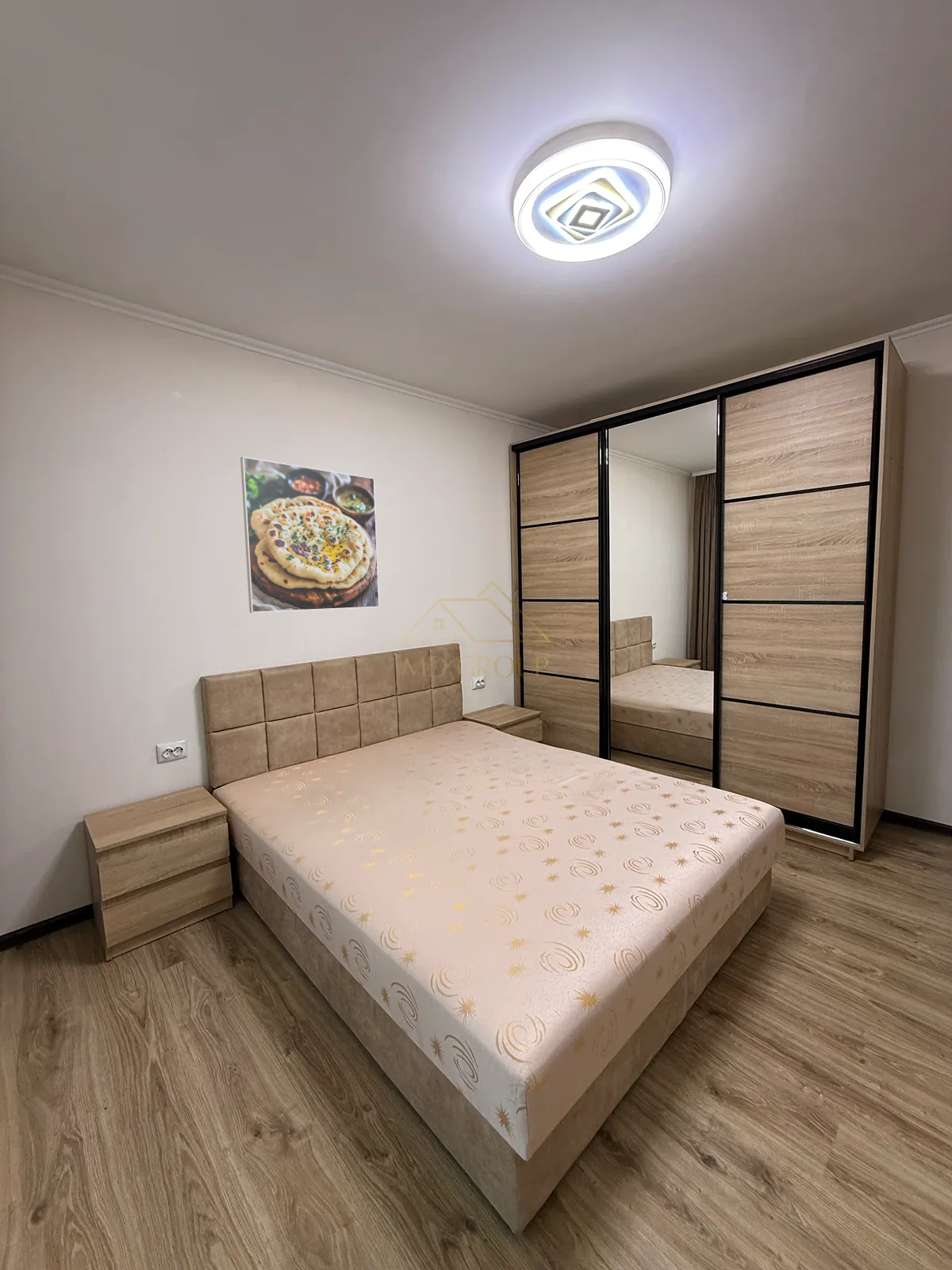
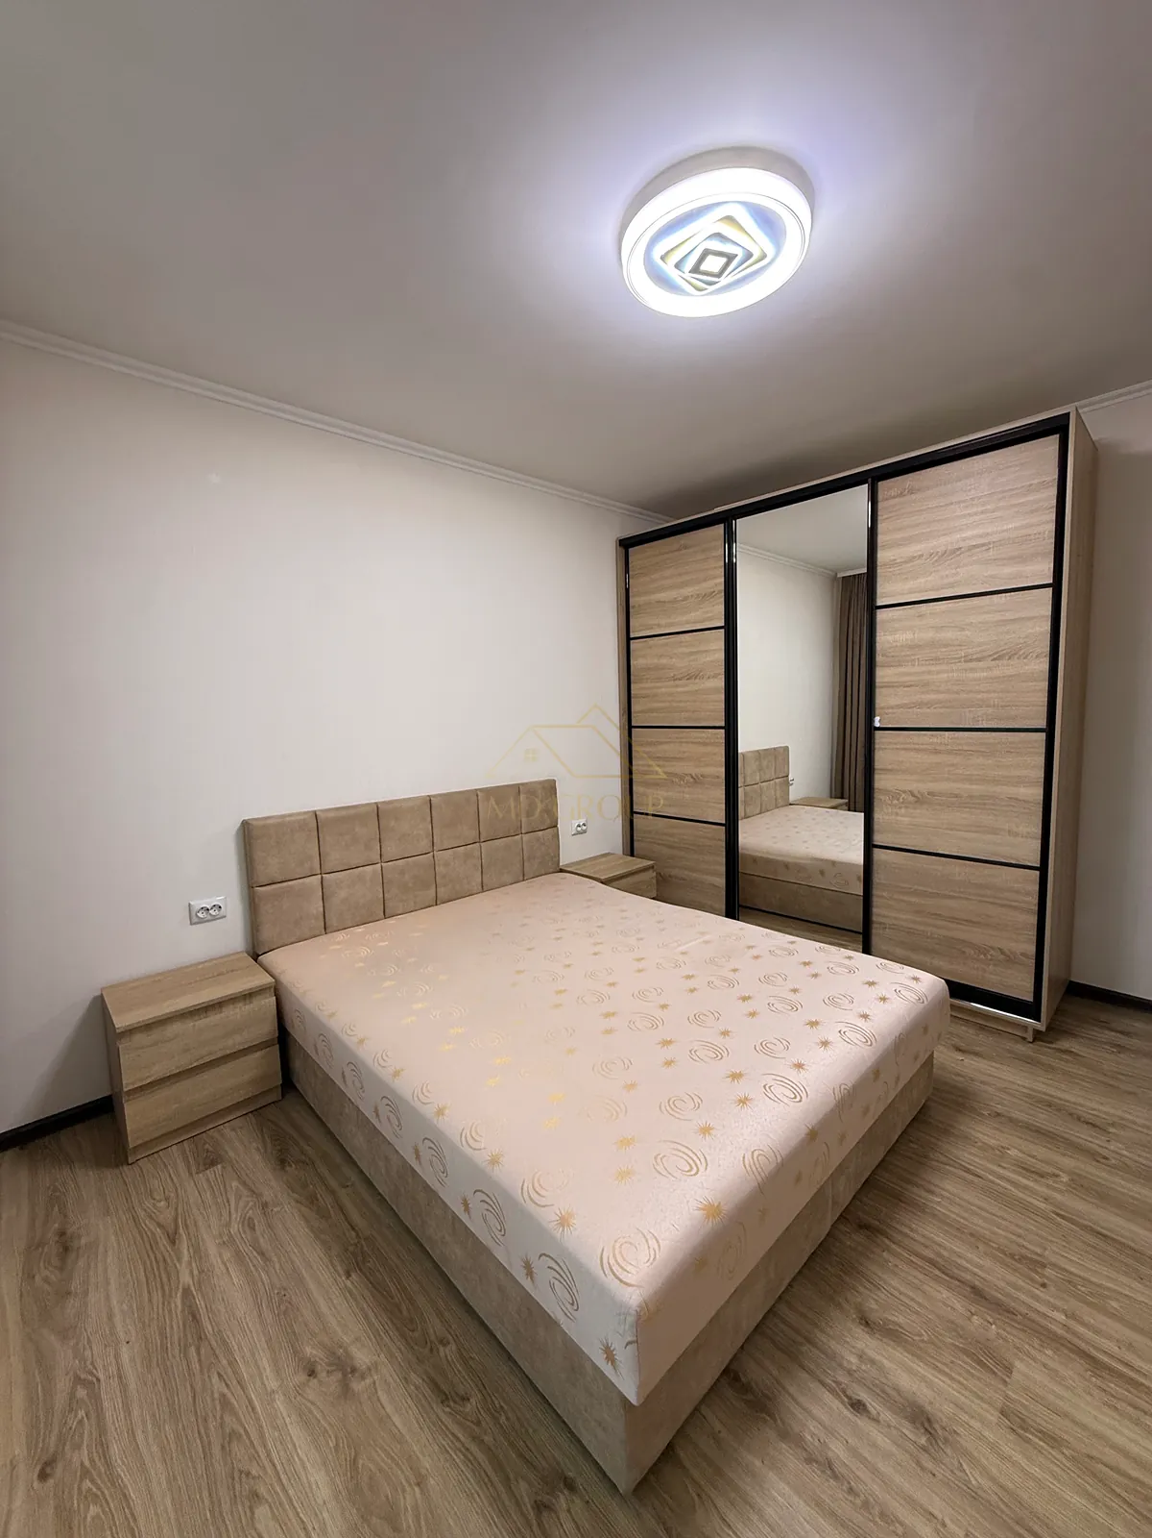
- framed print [240,456,380,614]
